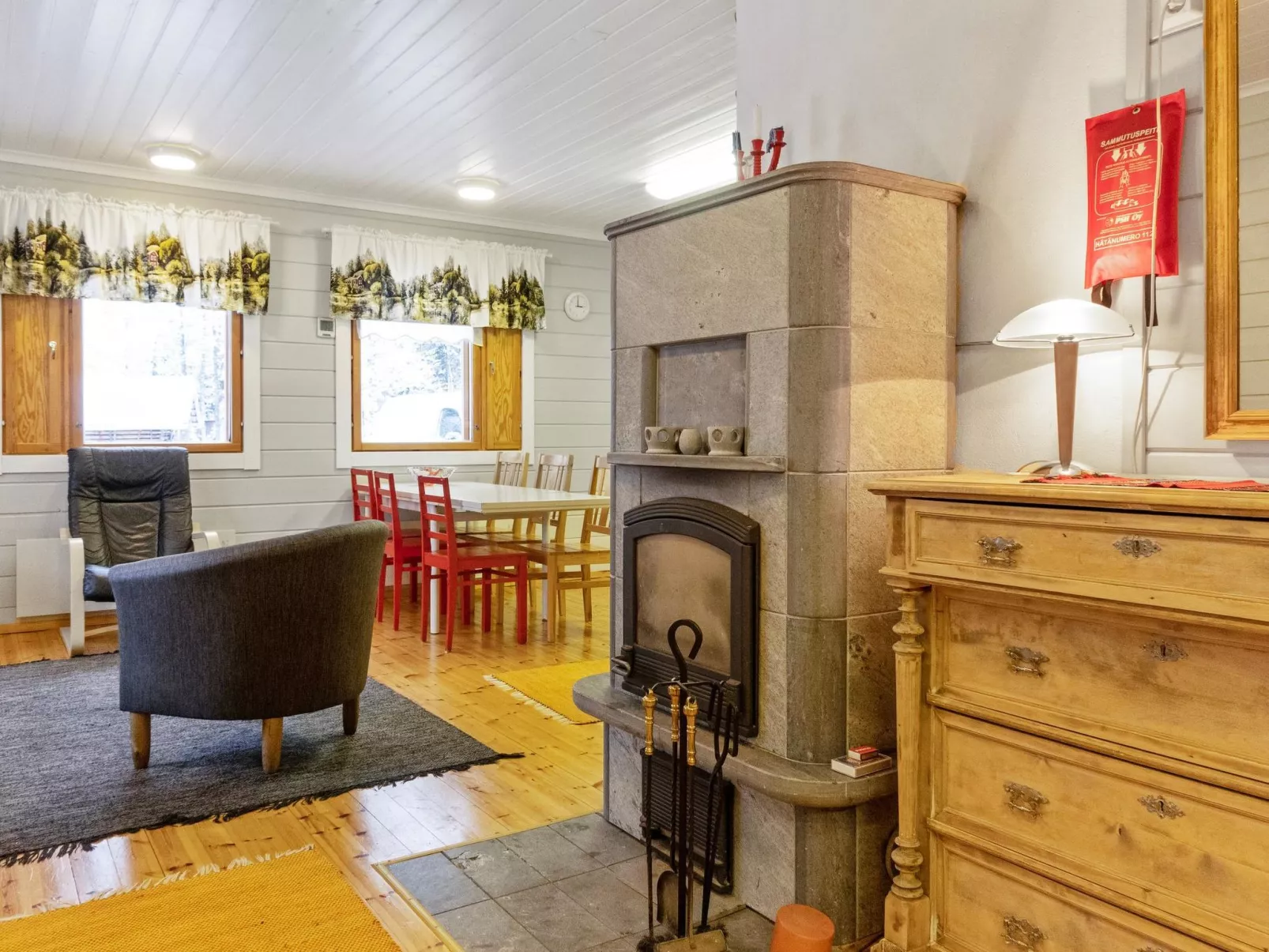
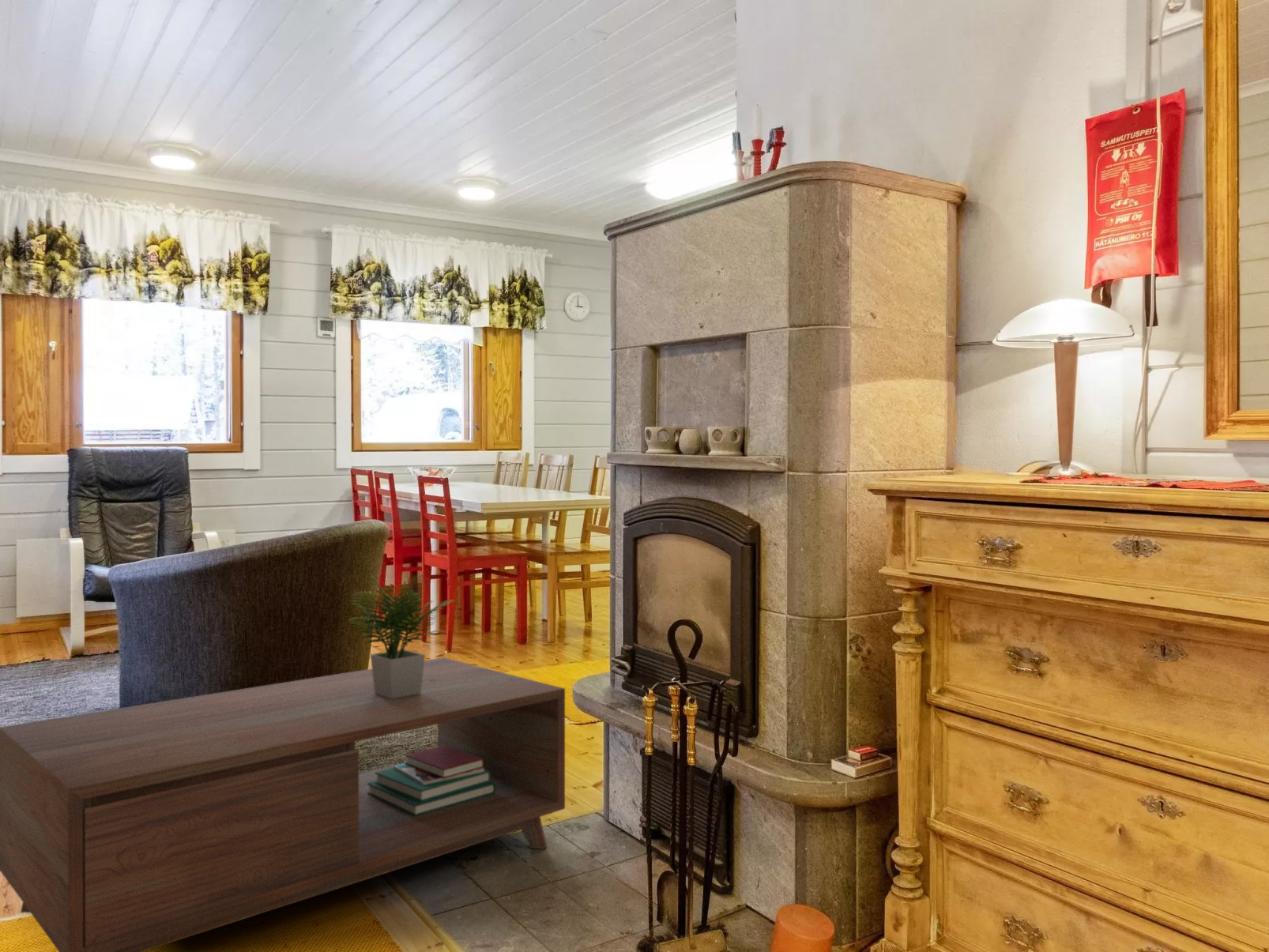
+ coffee table [0,572,566,952]
